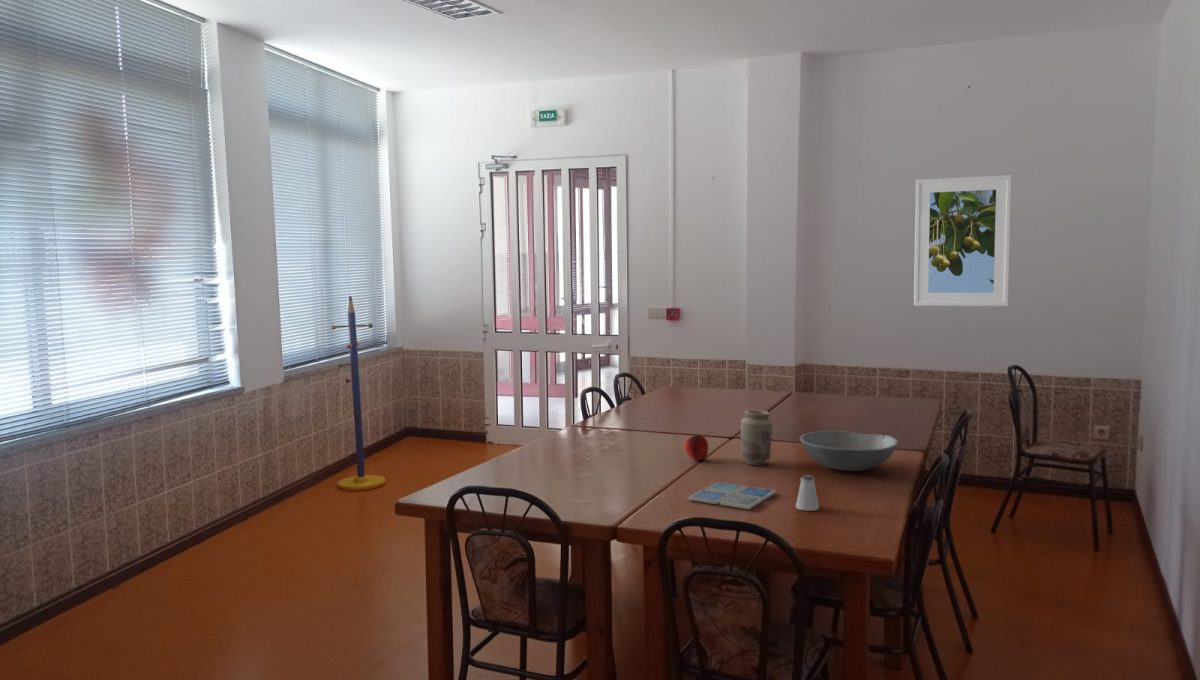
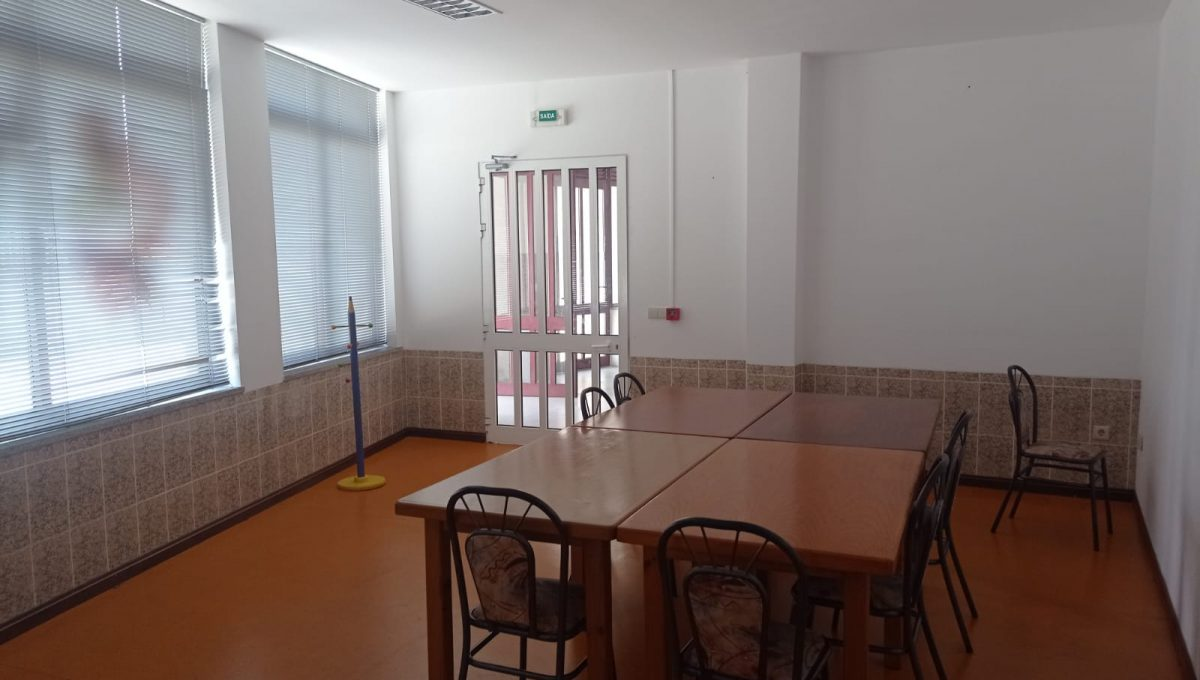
- vase [740,409,774,466]
- bowl [799,430,899,472]
- drink coaster [687,481,777,510]
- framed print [913,174,1013,307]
- saltshaker [795,474,820,512]
- apple [683,433,709,462]
